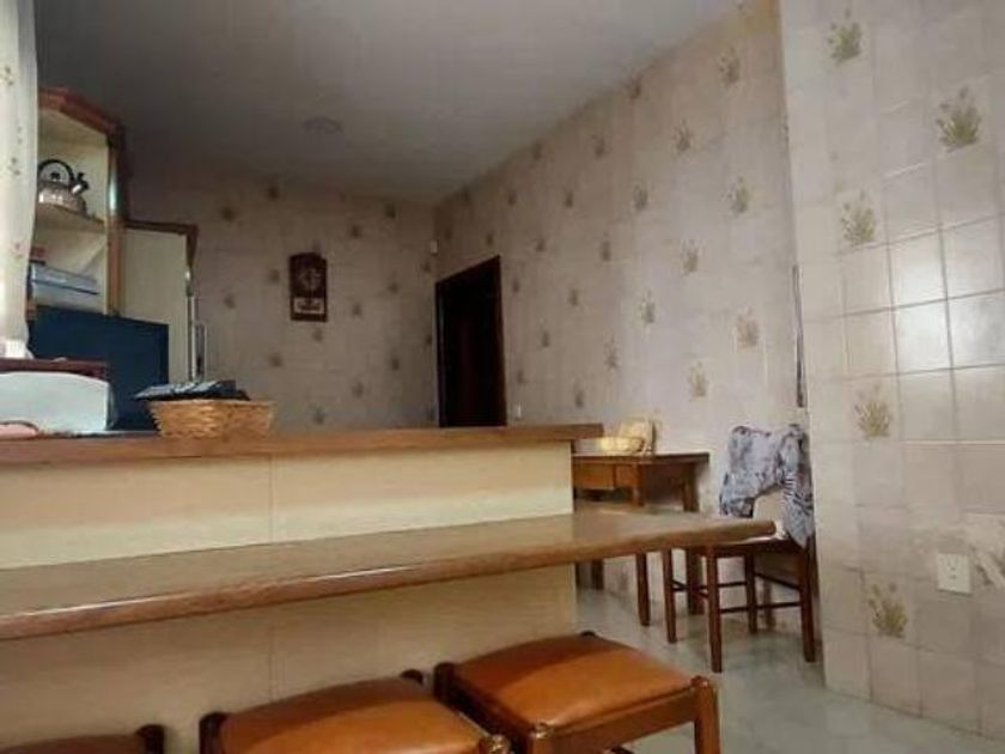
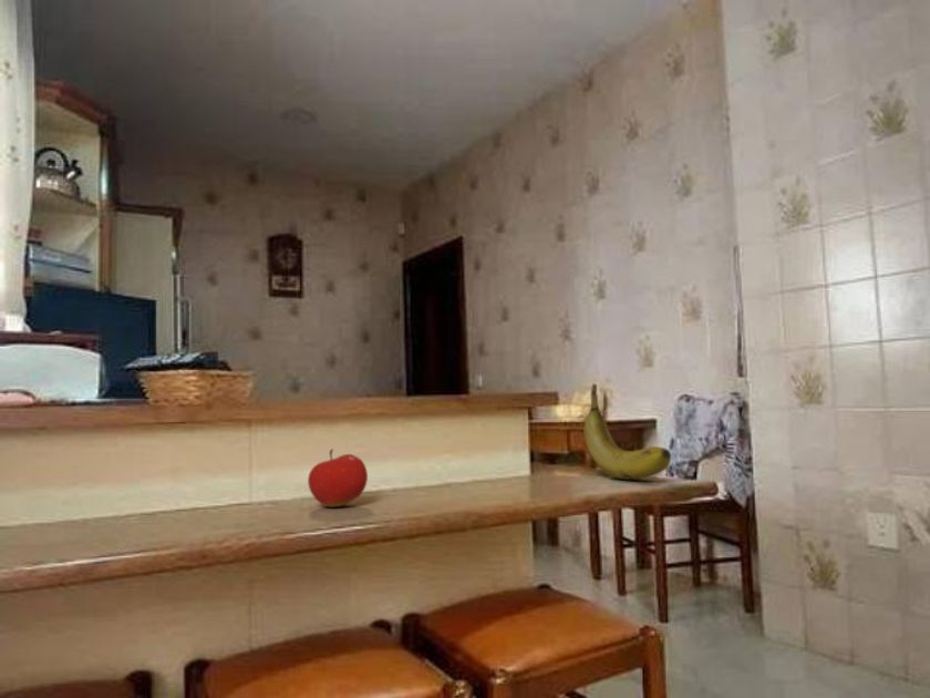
+ banana [582,382,672,481]
+ fruit [307,448,369,509]
